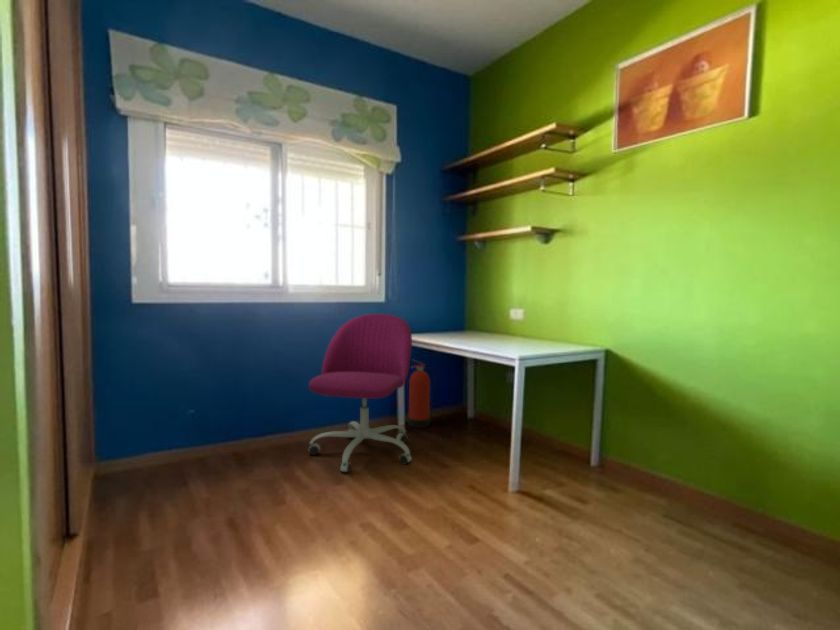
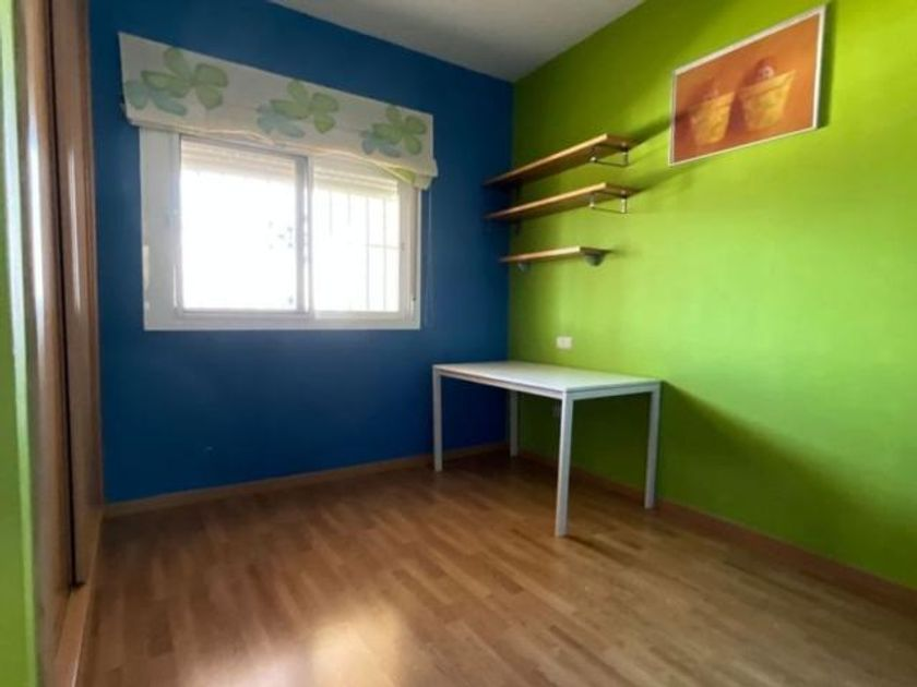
- fire extinguisher [407,359,437,429]
- office chair [308,313,413,474]
